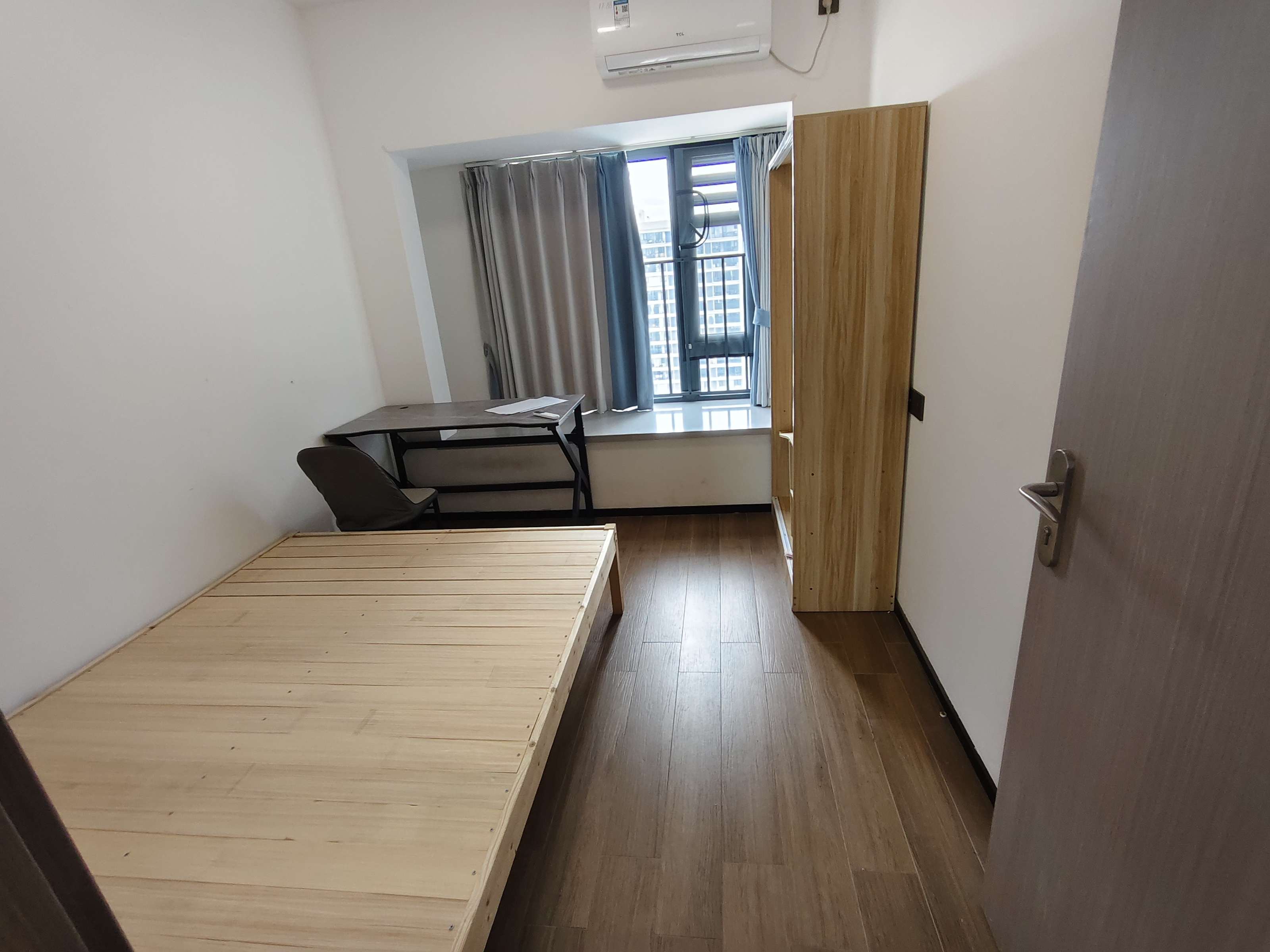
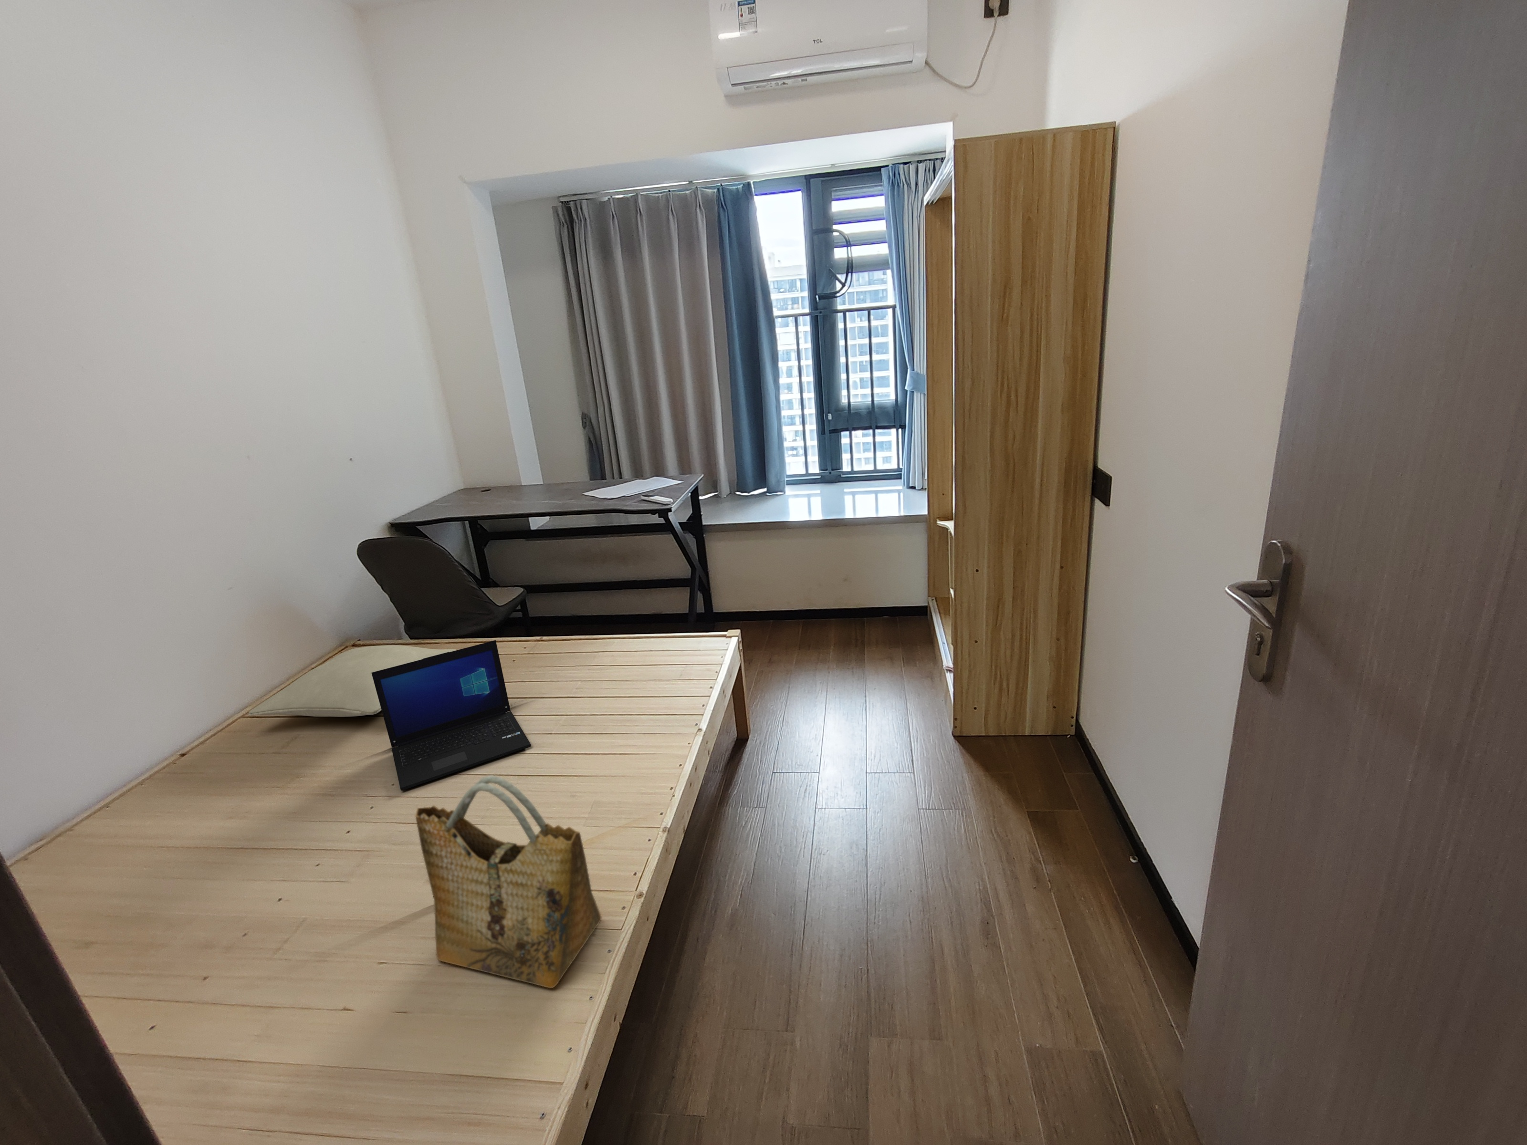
+ pillow [248,645,457,718]
+ laptop [372,640,531,791]
+ grocery bag [415,775,602,989]
